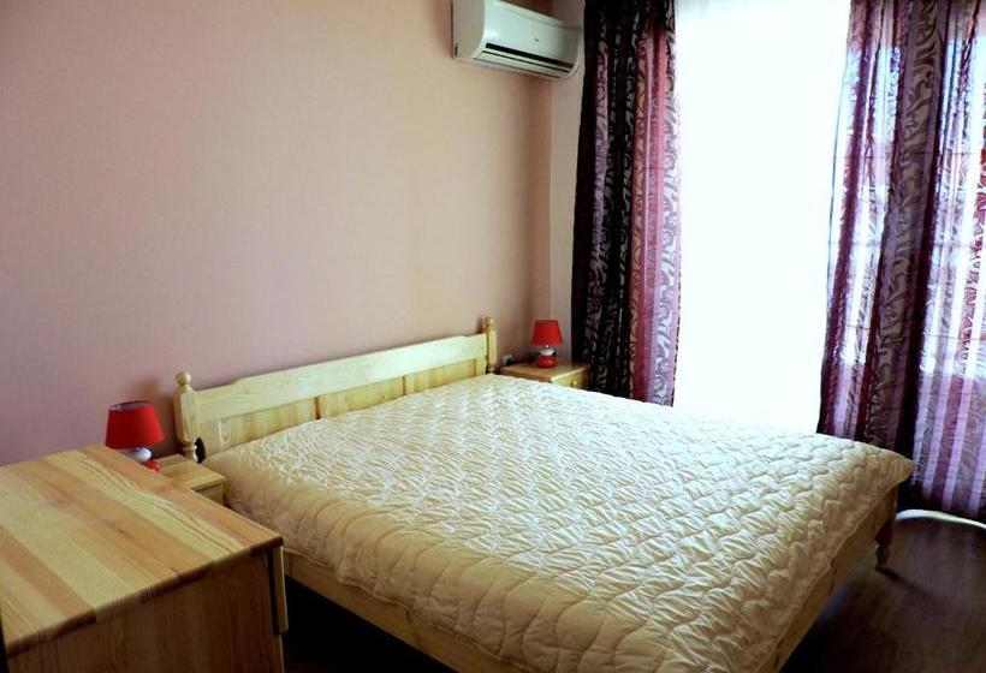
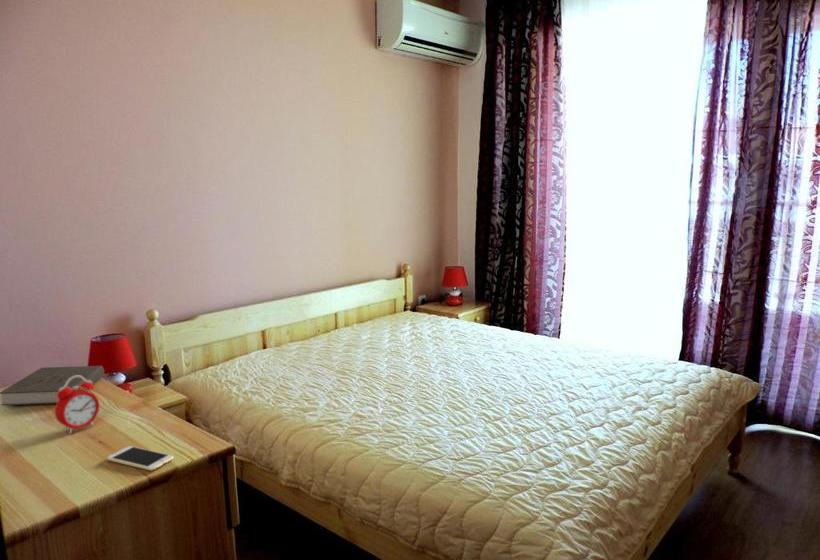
+ alarm clock [54,375,101,435]
+ book [0,365,105,407]
+ smartphone [106,445,175,472]
